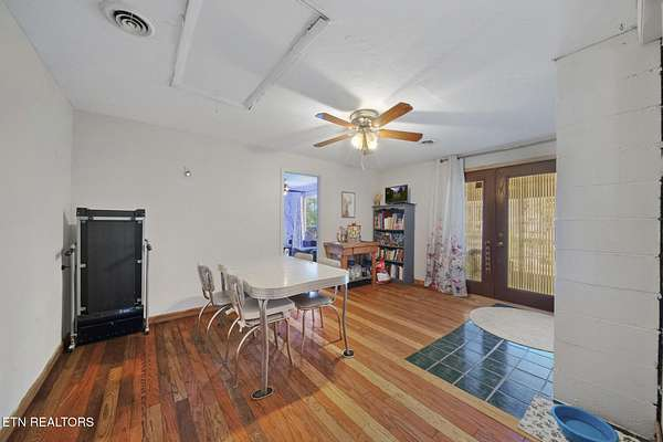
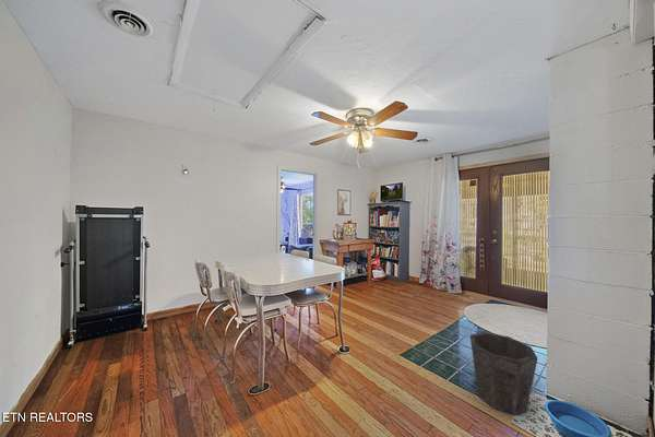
+ waste bin [469,331,538,416]
